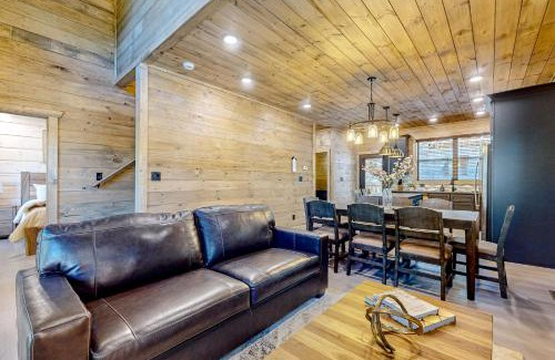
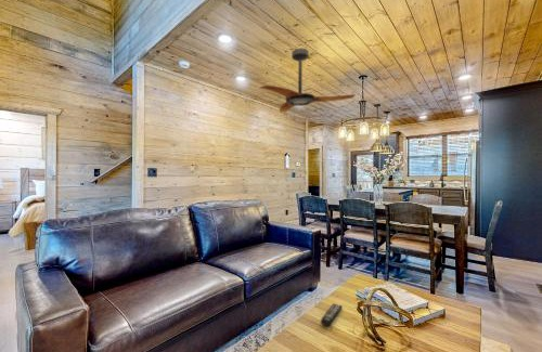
+ remote control [320,302,344,327]
+ ceiling fan [258,48,357,113]
